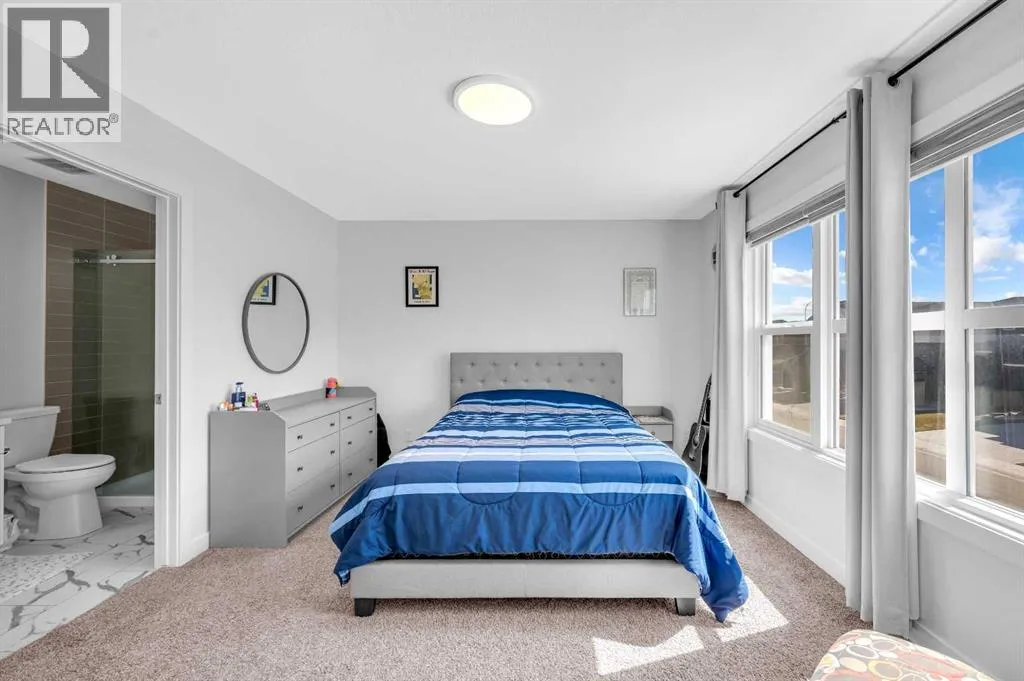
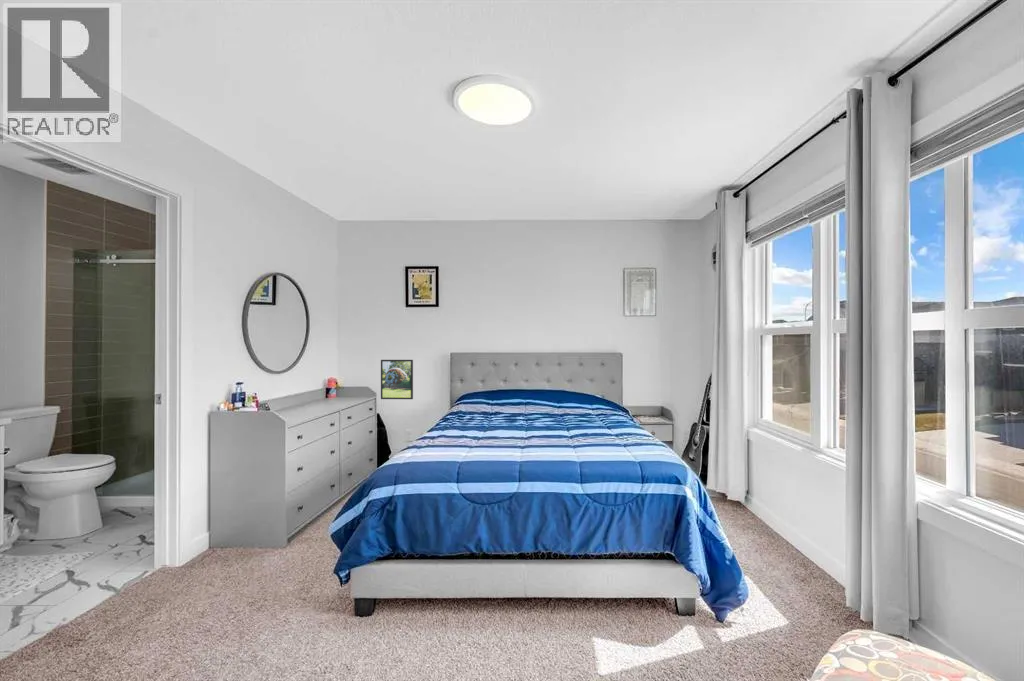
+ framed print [380,359,414,400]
